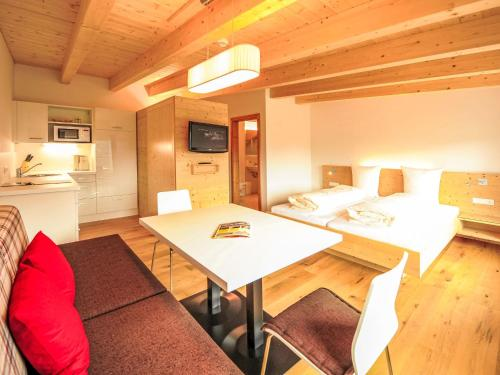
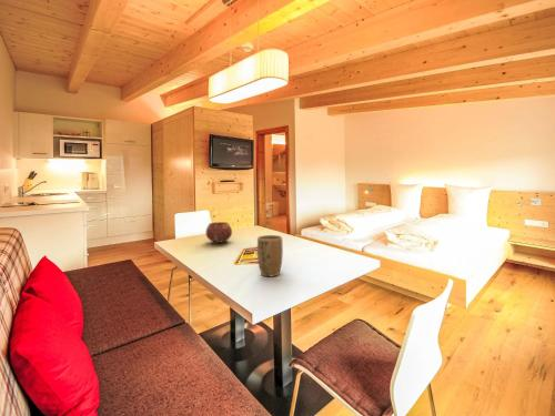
+ plant pot [256,234,284,277]
+ bowl [204,221,233,245]
